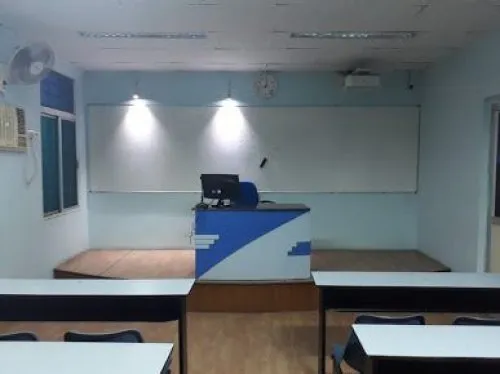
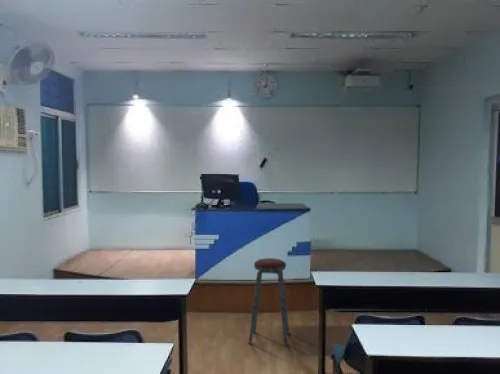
+ music stool [247,257,290,346]
